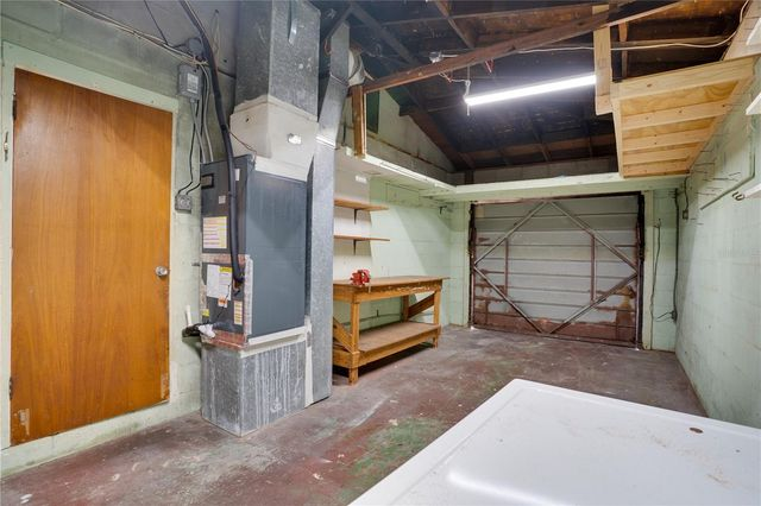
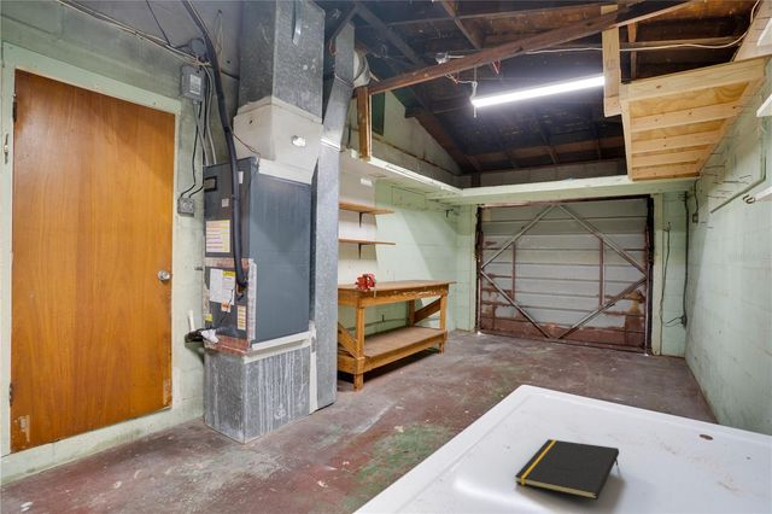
+ notepad [514,438,620,501]
